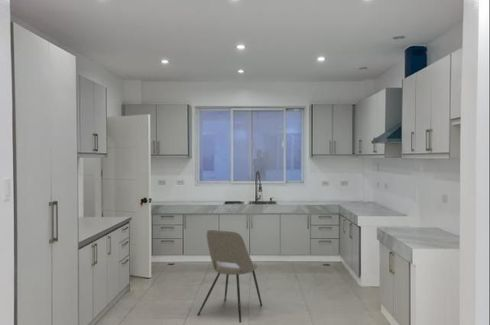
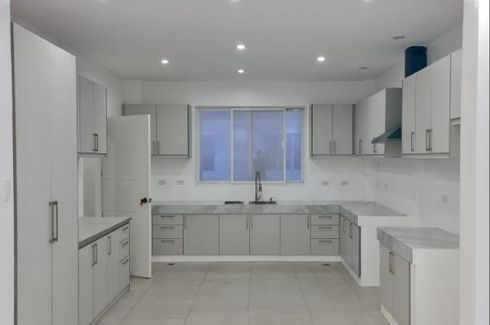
- dining chair [196,229,263,324]
